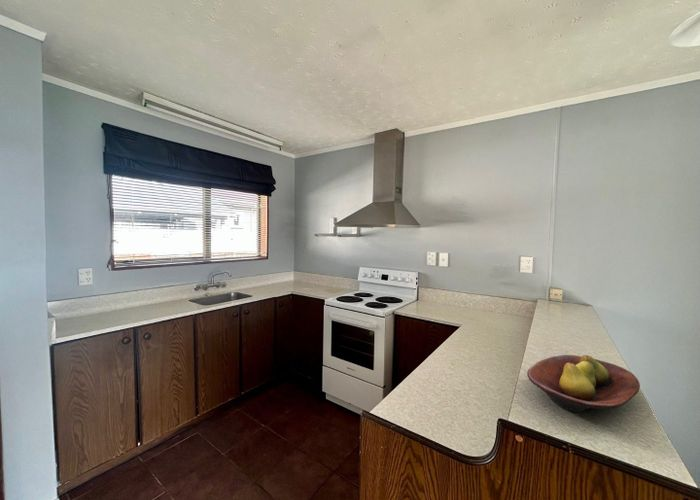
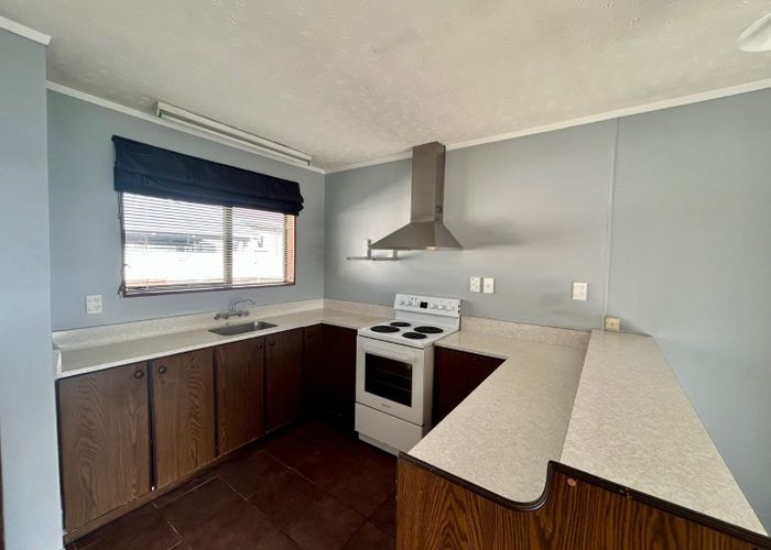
- fruit bowl [526,354,641,413]
